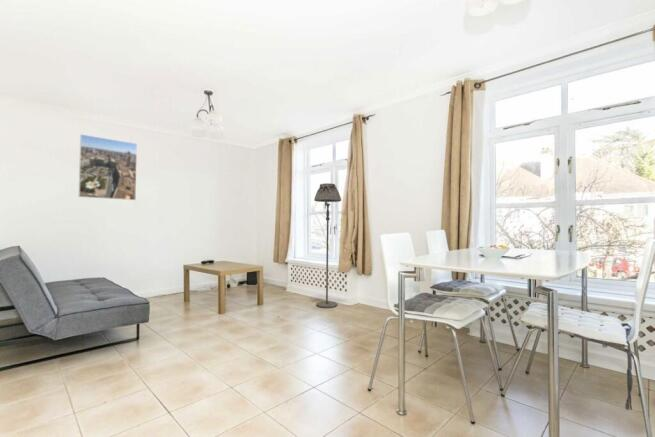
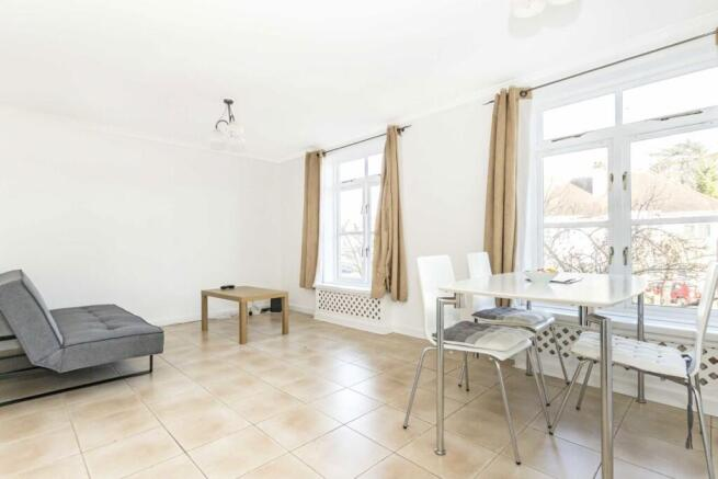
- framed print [78,133,138,201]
- floor lamp [313,182,342,309]
